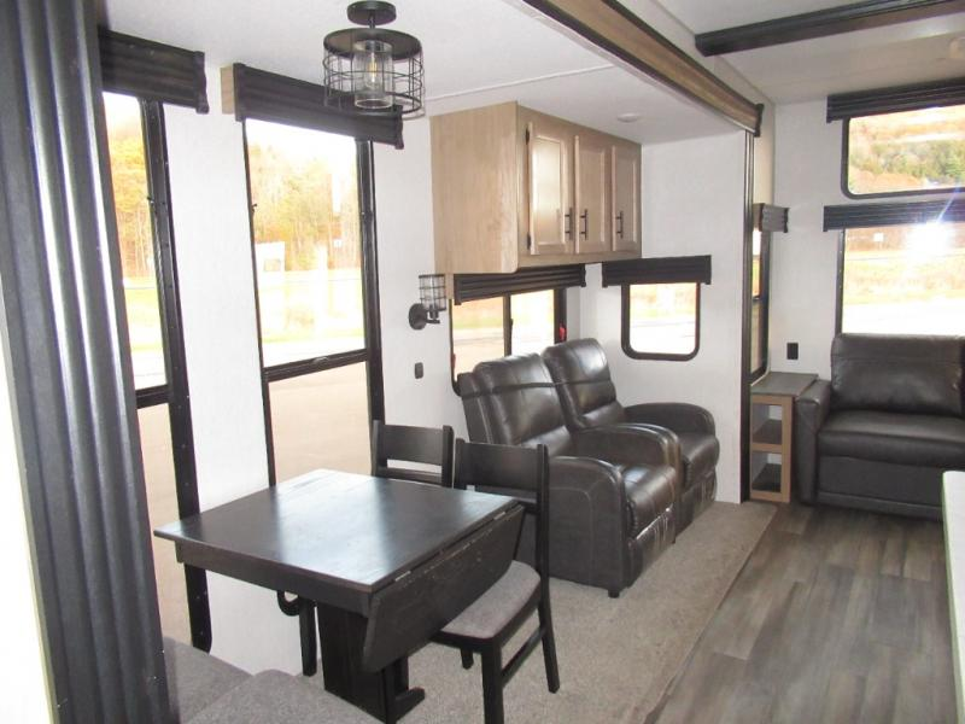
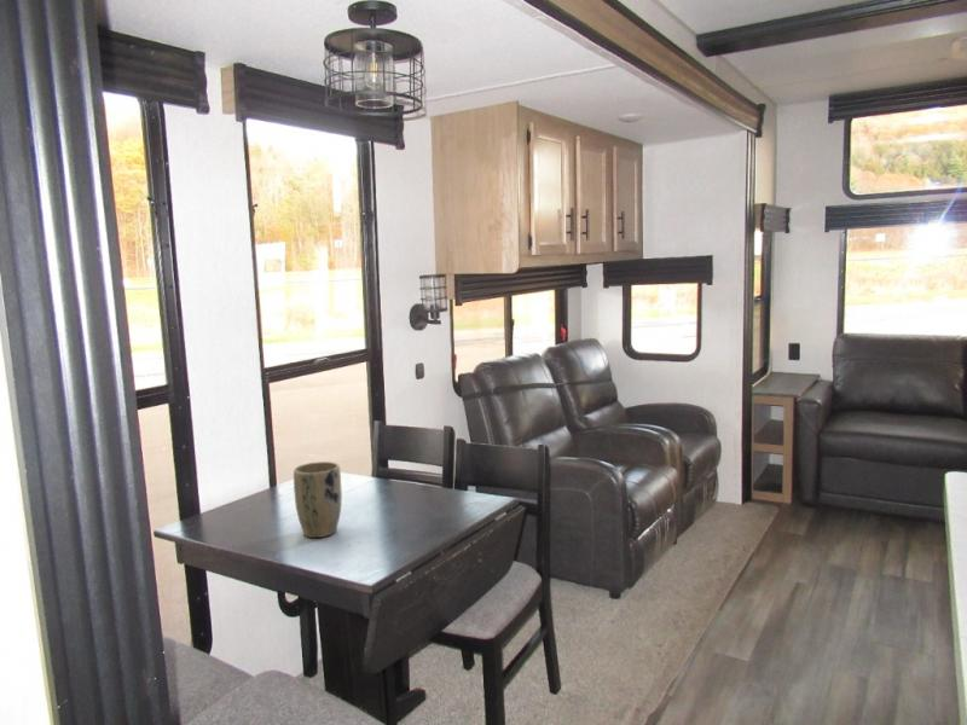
+ plant pot [293,460,343,539]
